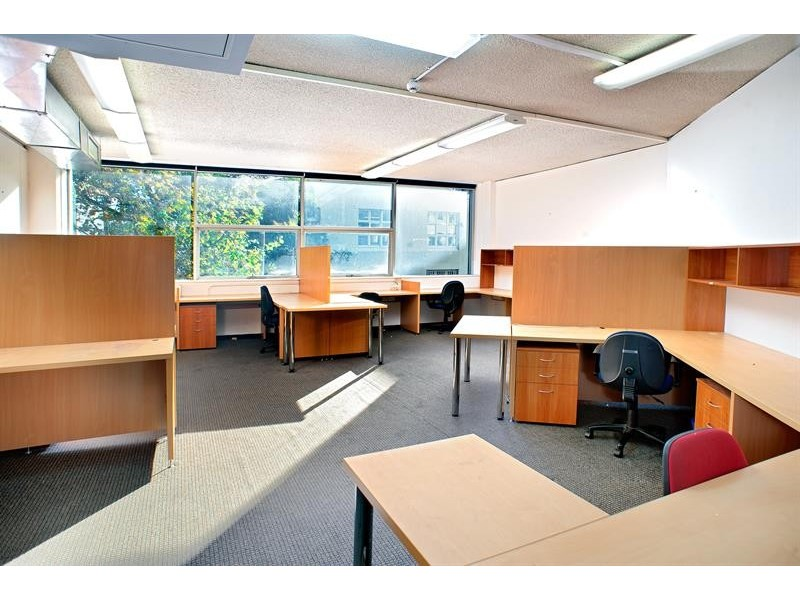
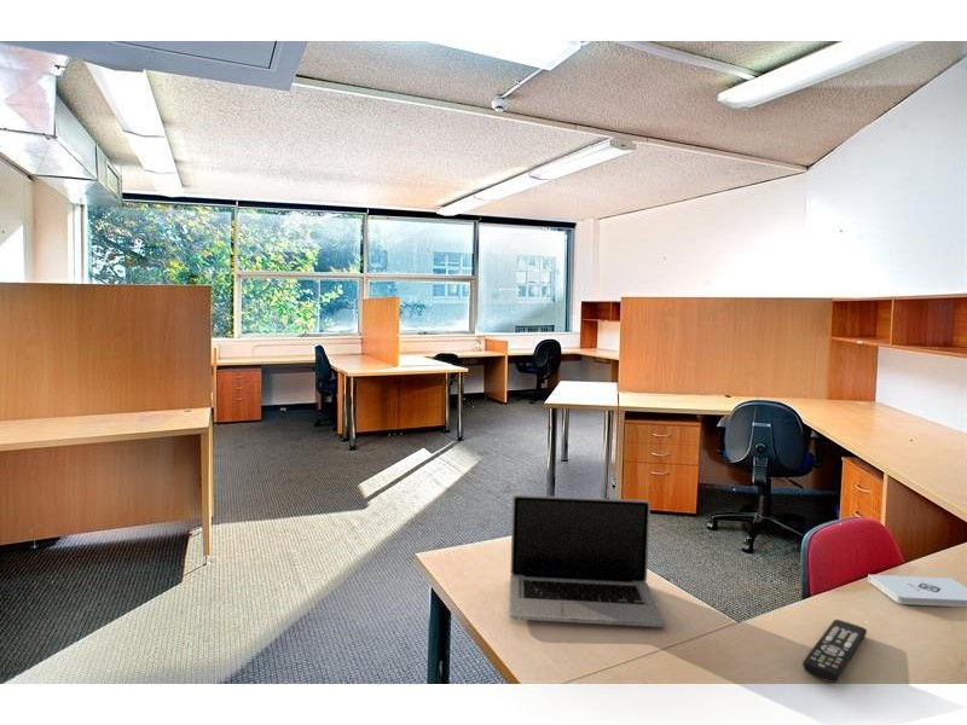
+ notepad [867,574,967,608]
+ laptop [508,494,667,628]
+ remote control [801,619,868,684]
